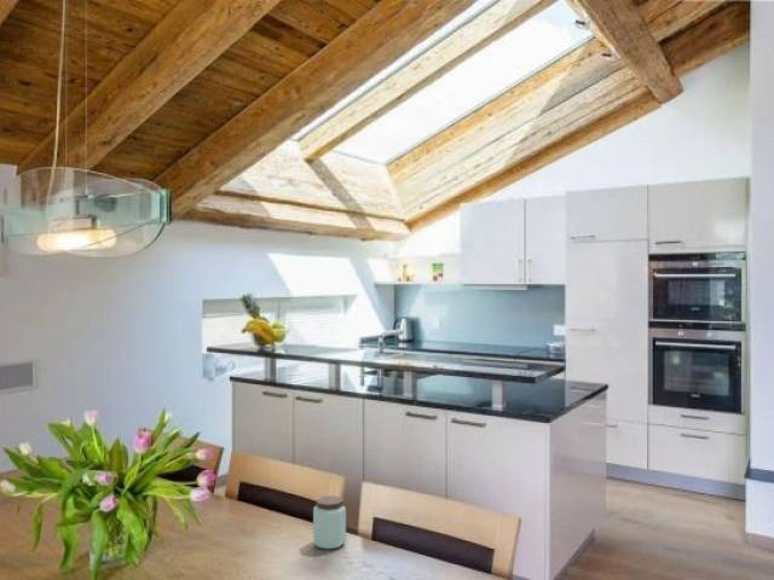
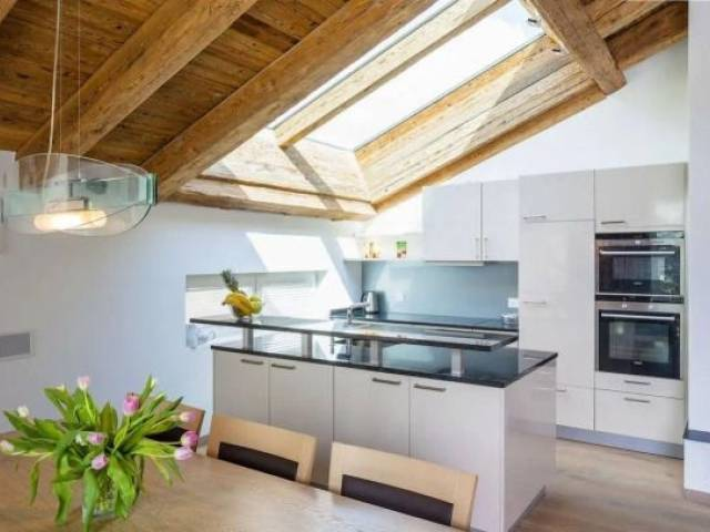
- peanut butter [312,494,347,550]
